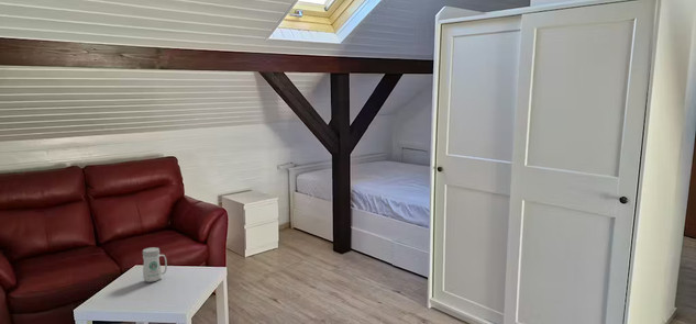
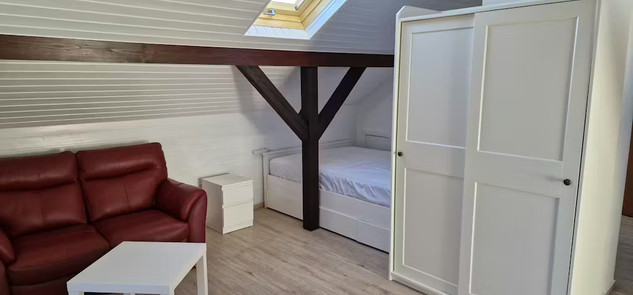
- mug [142,246,168,283]
